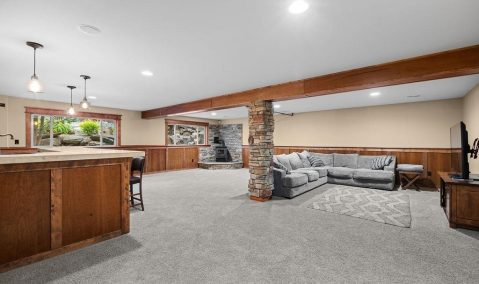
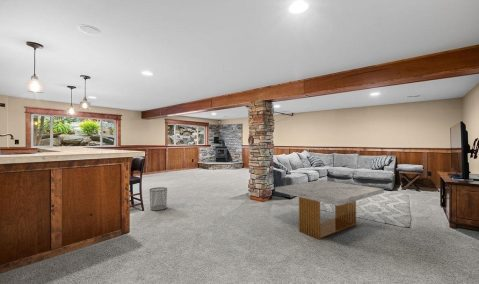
+ waste bin [149,186,168,211]
+ coffee table [274,179,385,240]
